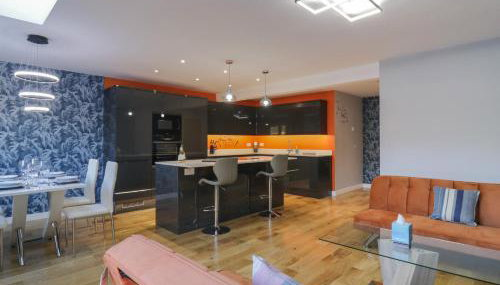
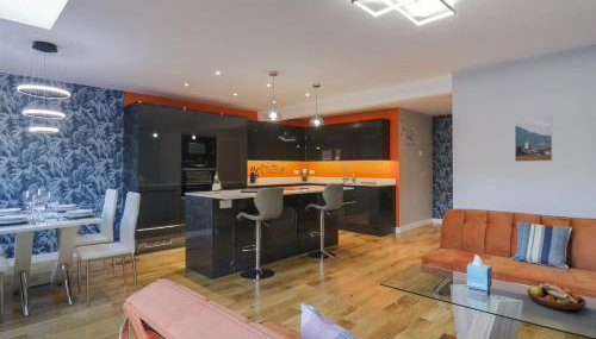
+ fruit bowl [526,282,588,312]
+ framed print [514,115,553,163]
